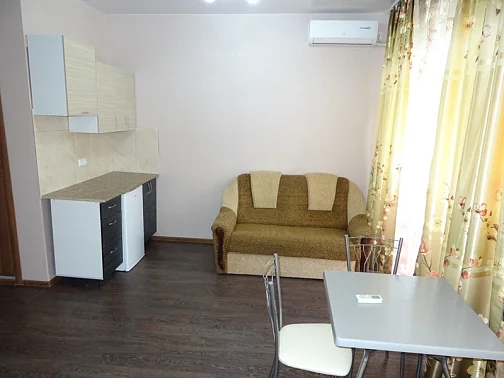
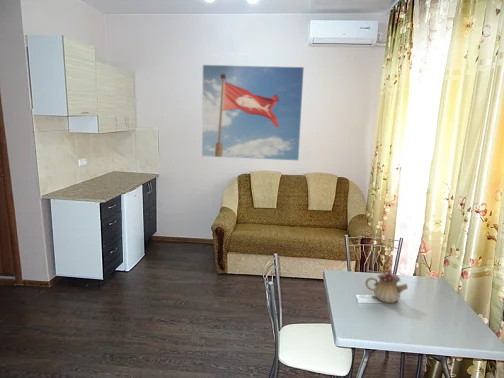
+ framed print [201,64,305,162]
+ teapot [364,269,409,304]
